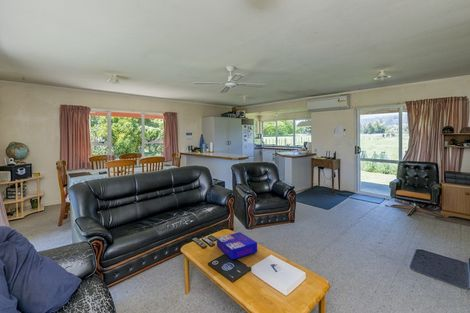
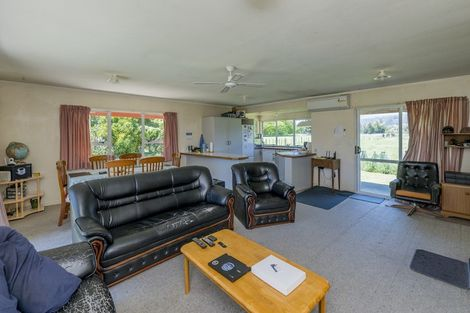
- board game [216,231,258,260]
